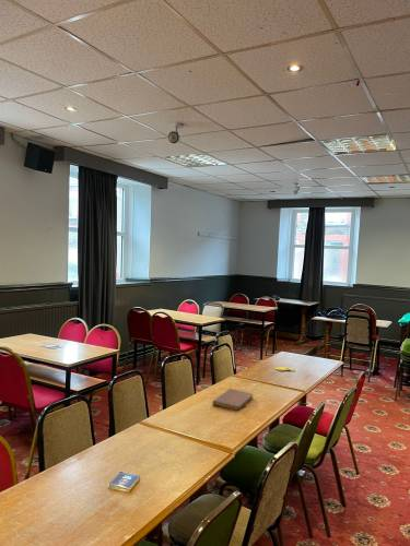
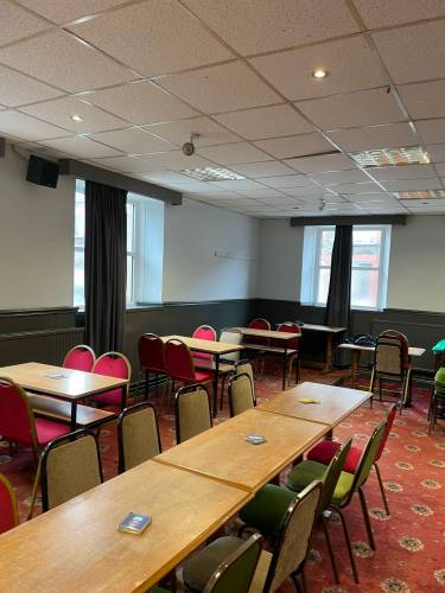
- notebook [212,388,255,412]
